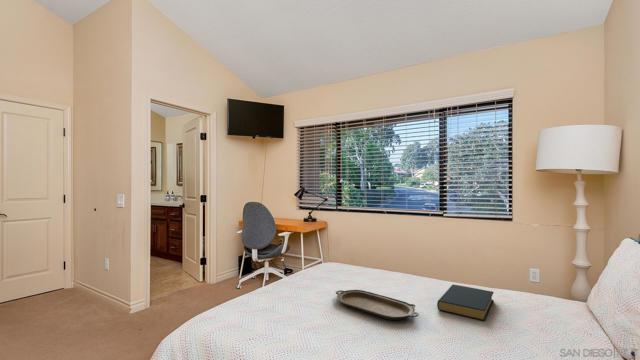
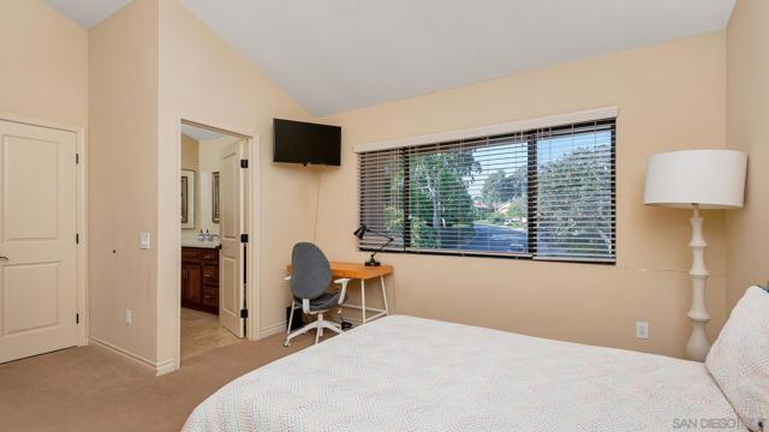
- hardback book [436,284,495,322]
- serving tray [335,289,420,321]
